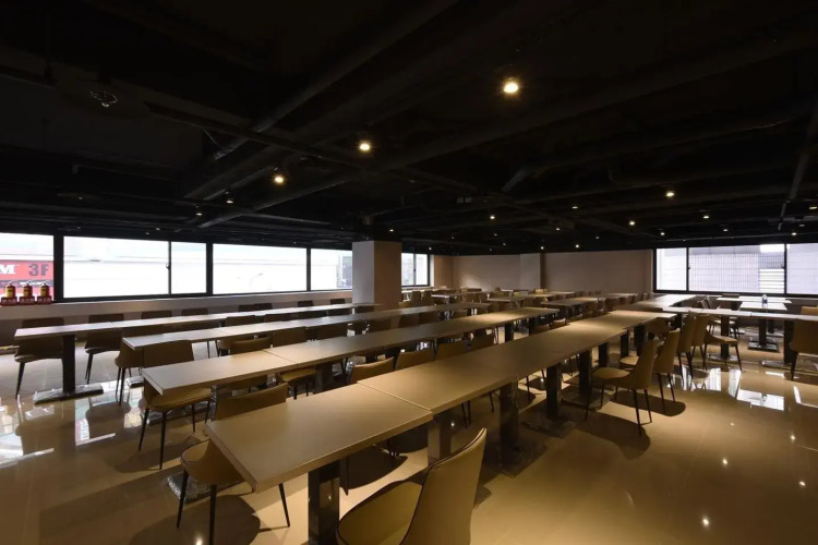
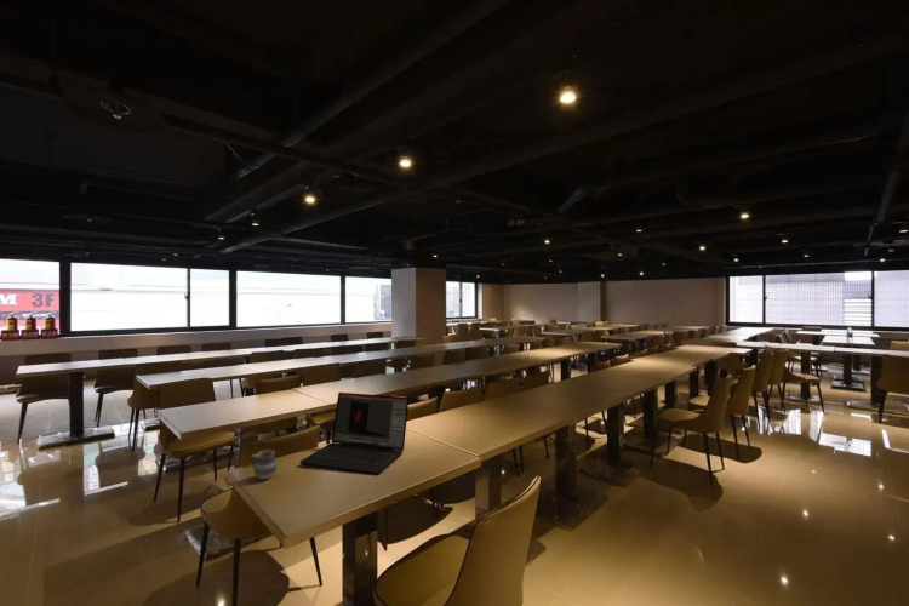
+ laptop [299,391,410,476]
+ cup [250,448,279,480]
